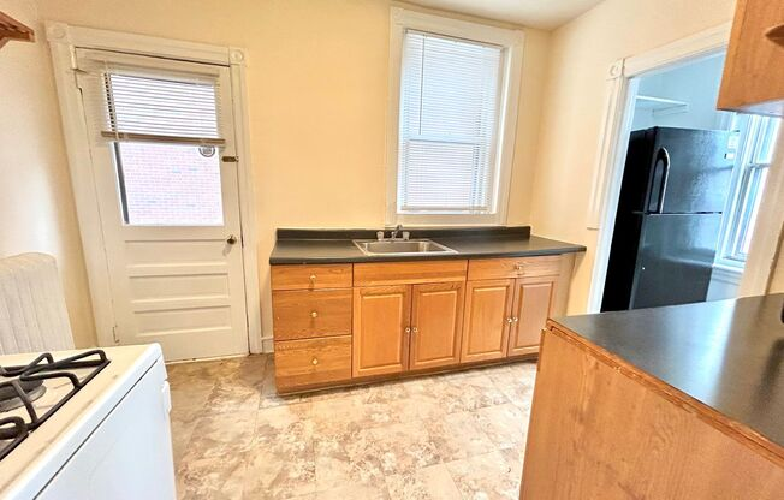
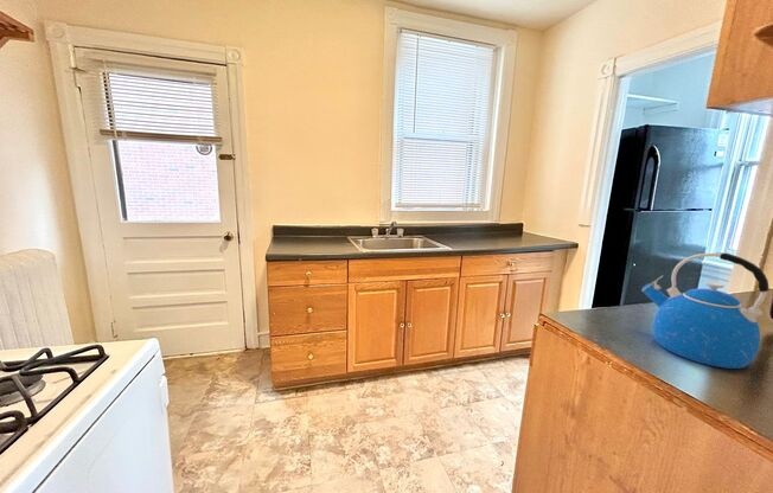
+ kettle [640,251,771,370]
